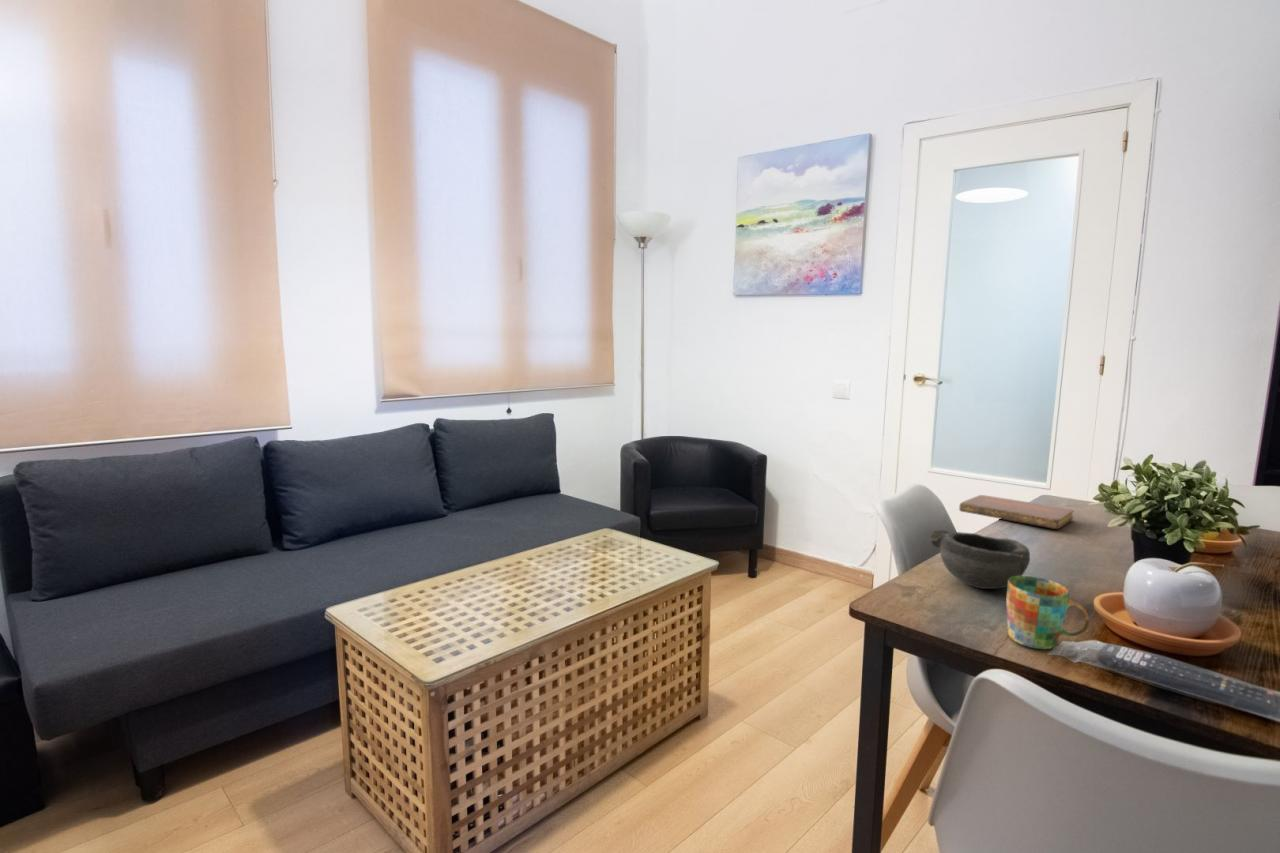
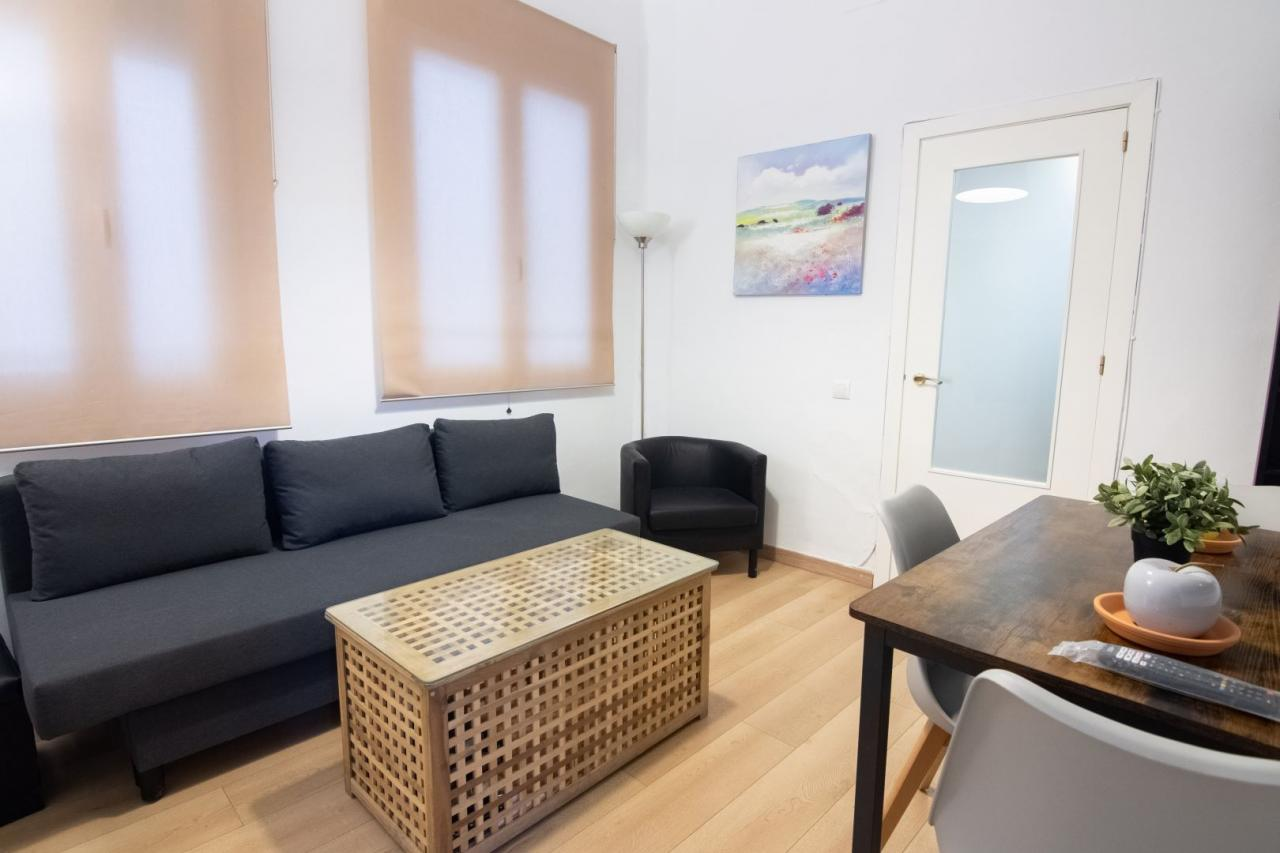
- bowl [928,529,1031,590]
- notebook [958,494,1075,530]
- mug [1005,575,1090,650]
